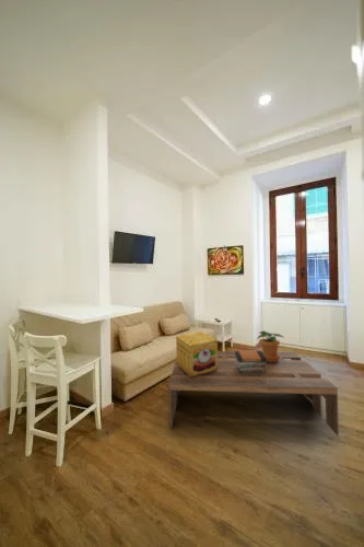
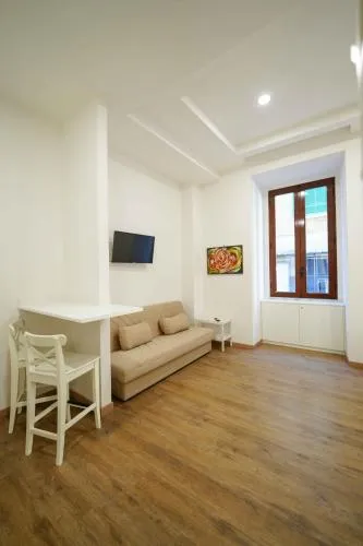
- potted plant [256,329,285,362]
- coffee table [167,350,340,437]
- decorative box [175,330,219,377]
- book stack [234,350,267,373]
